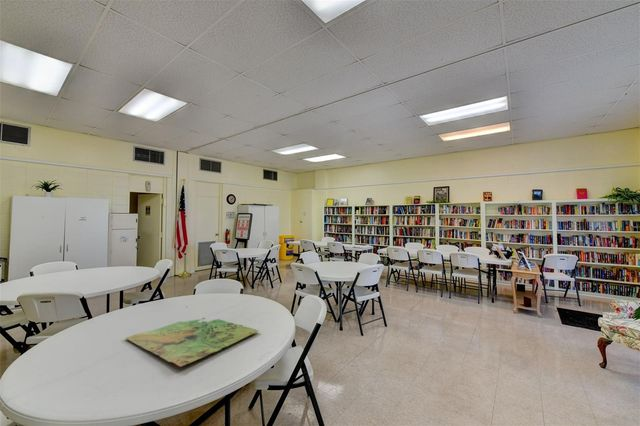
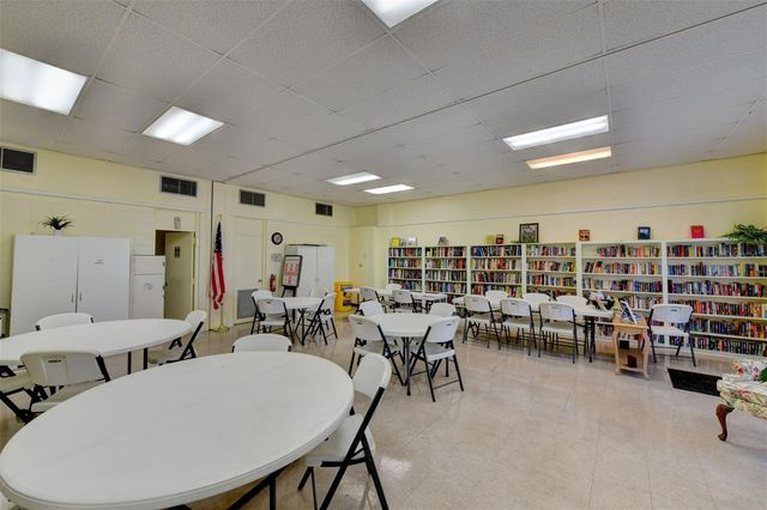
- board game [125,317,259,368]
